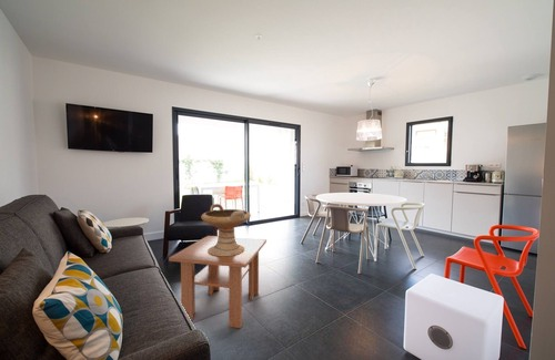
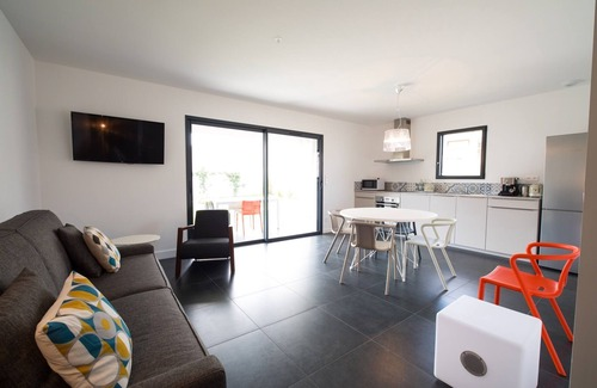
- coffee table [168,235,268,329]
- decorative bowl [200,203,252,256]
